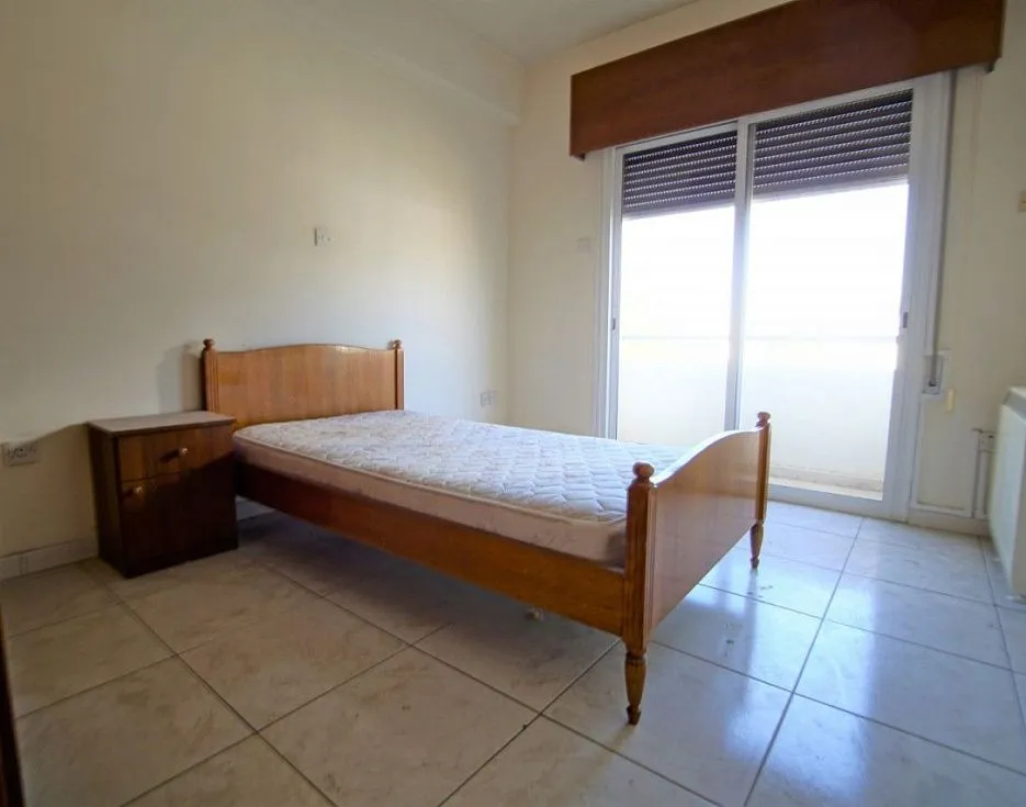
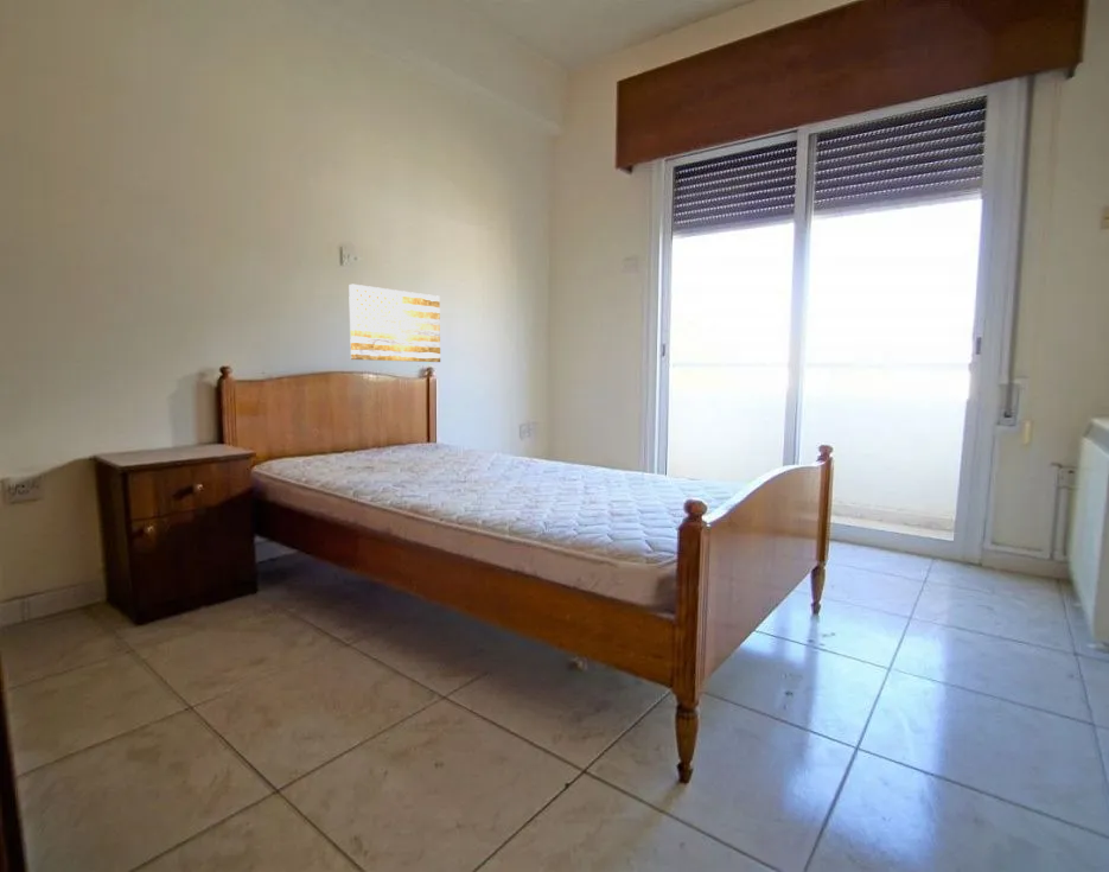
+ wall art [348,284,441,363]
